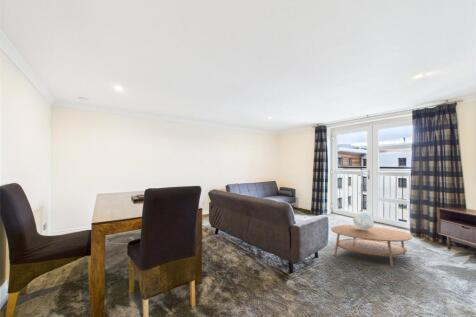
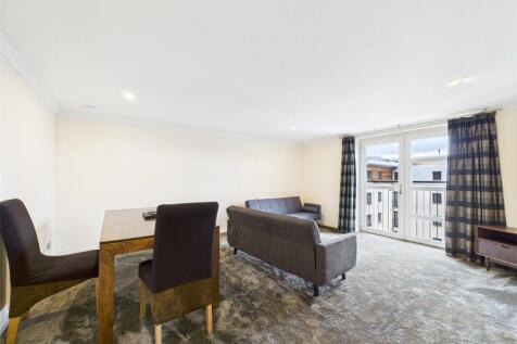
- decorative globe [352,211,375,230]
- coffee table [330,224,414,269]
